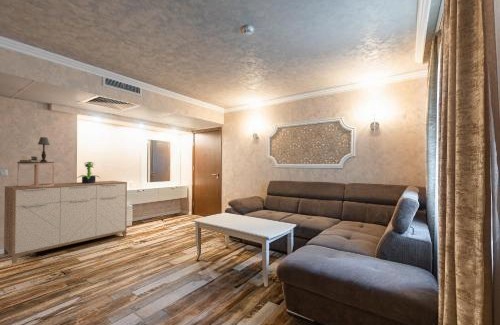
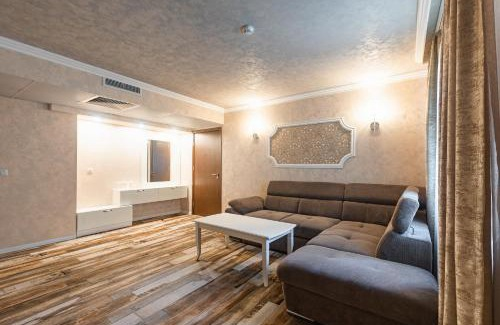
- sideboard [3,180,128,265]
- potted plant [76,161,101,183]
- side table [16,136,55,187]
